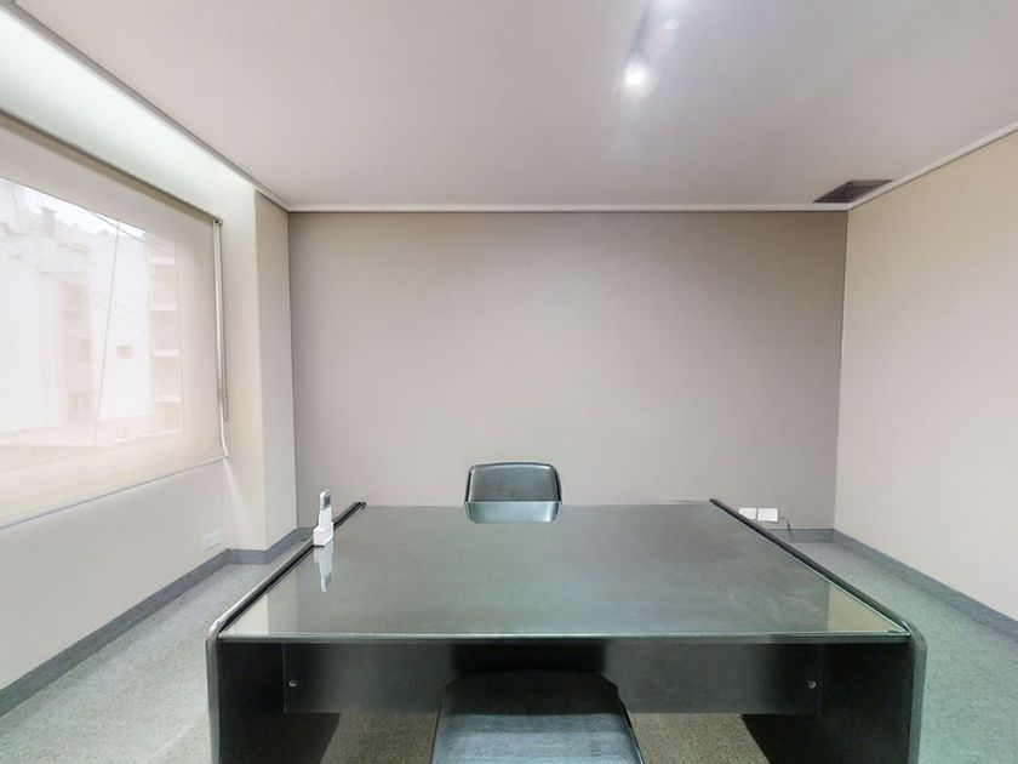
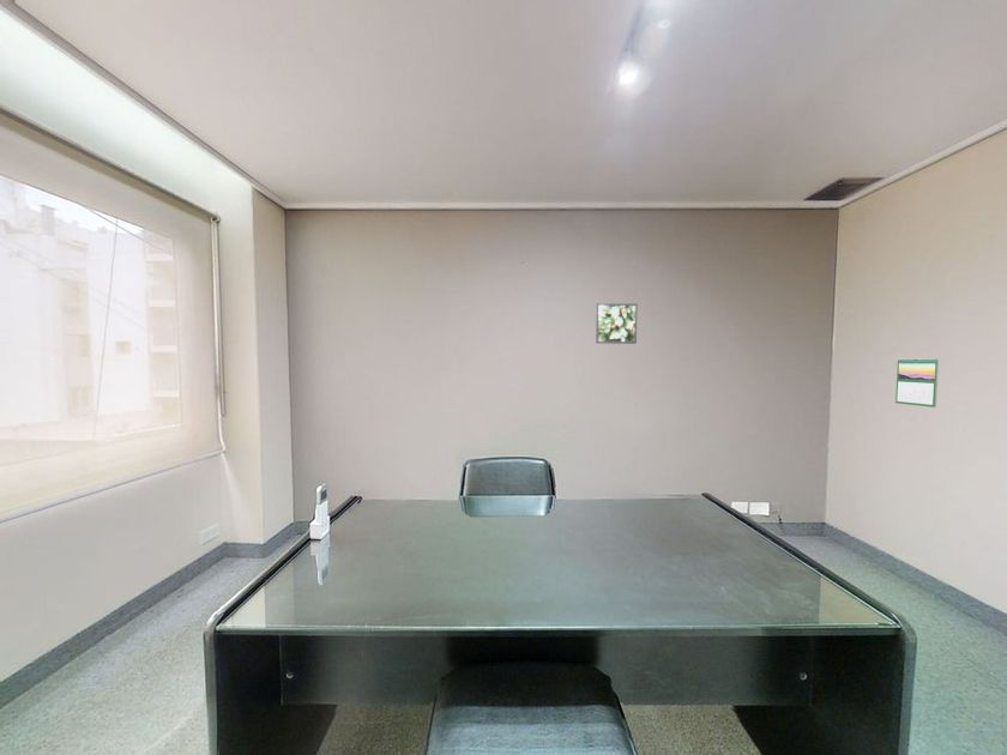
+ calendar [894,356,940,409]
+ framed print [595,302,639,345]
